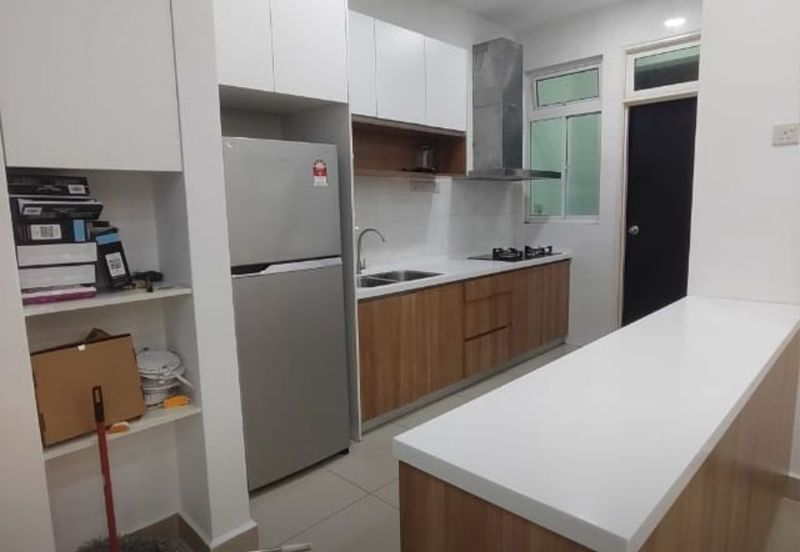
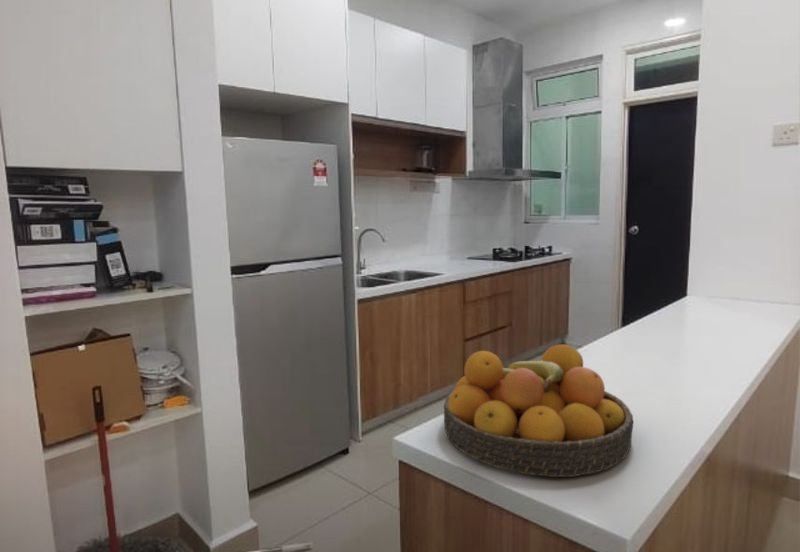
+ fruit bowl [443,343,634,478]
